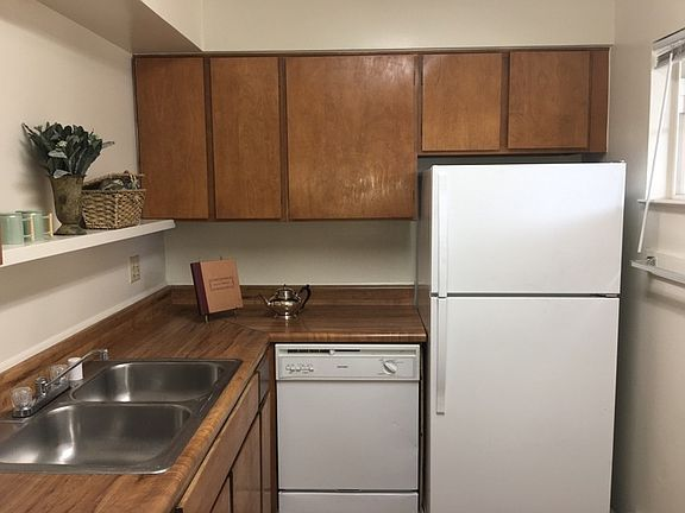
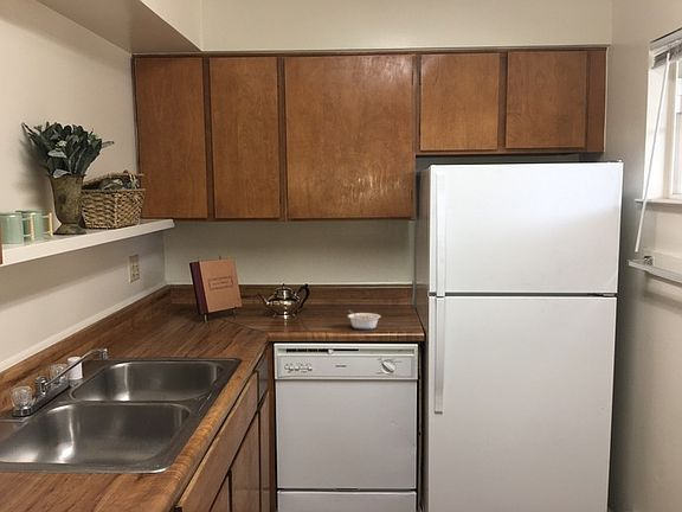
+ legume [347,309,381,331]
